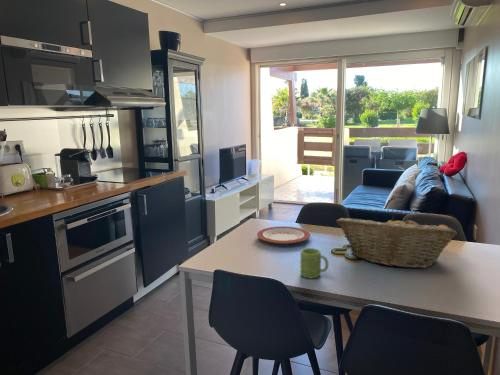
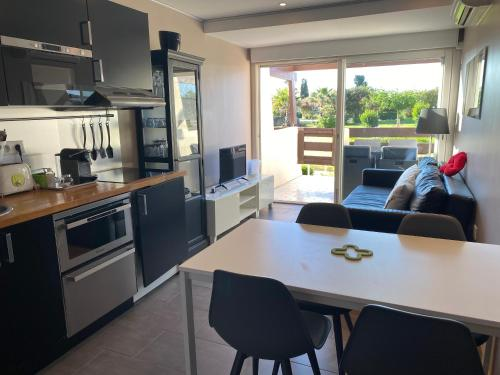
- plate [256,225,311,245]
- fruit basket [335,214,458,269]
- mug [299,247,329,279]
